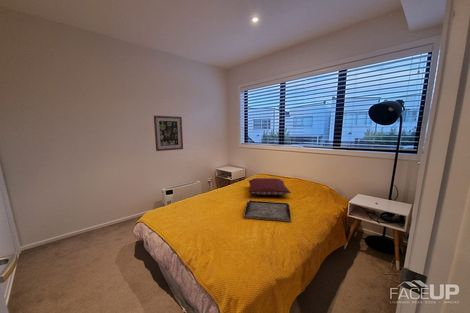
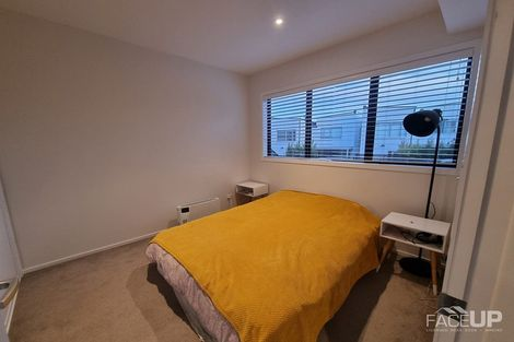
- serving tray [243,200,292,223]
- pillow [248,177,292,196]
- wall art [153,115,184,152]
